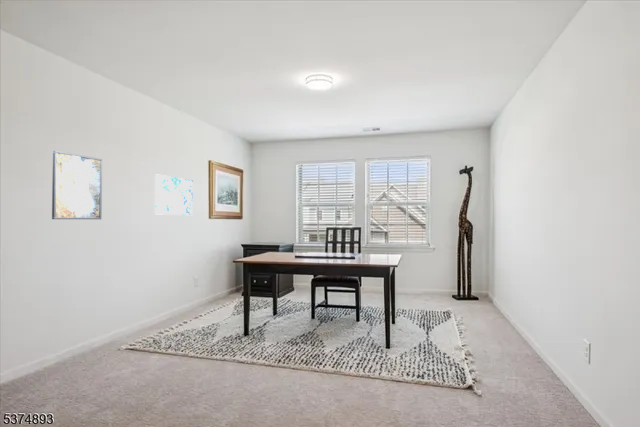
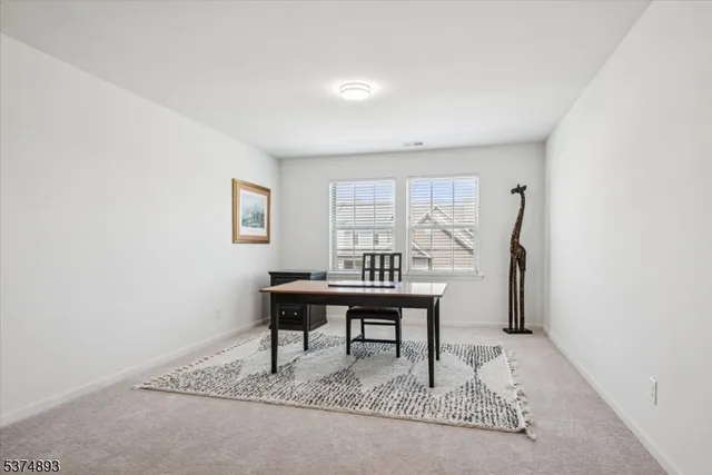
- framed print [51,149,103,220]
- wall art [154,174,194,216]
